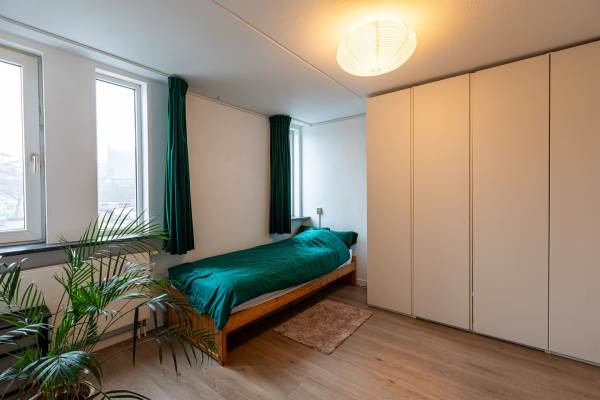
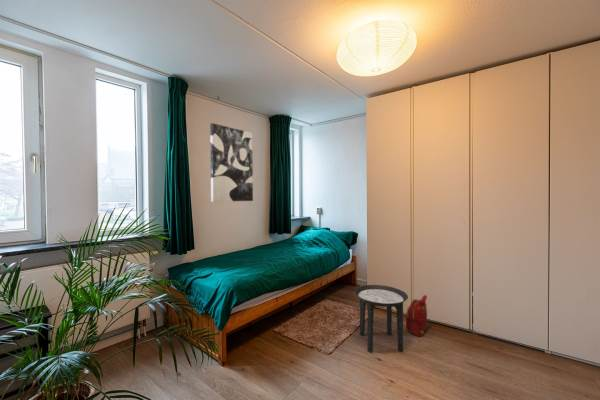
+ wall art [209,122,254,203]
+ side table [353,284,409,353]
+ backpack [405,294,429,337]
